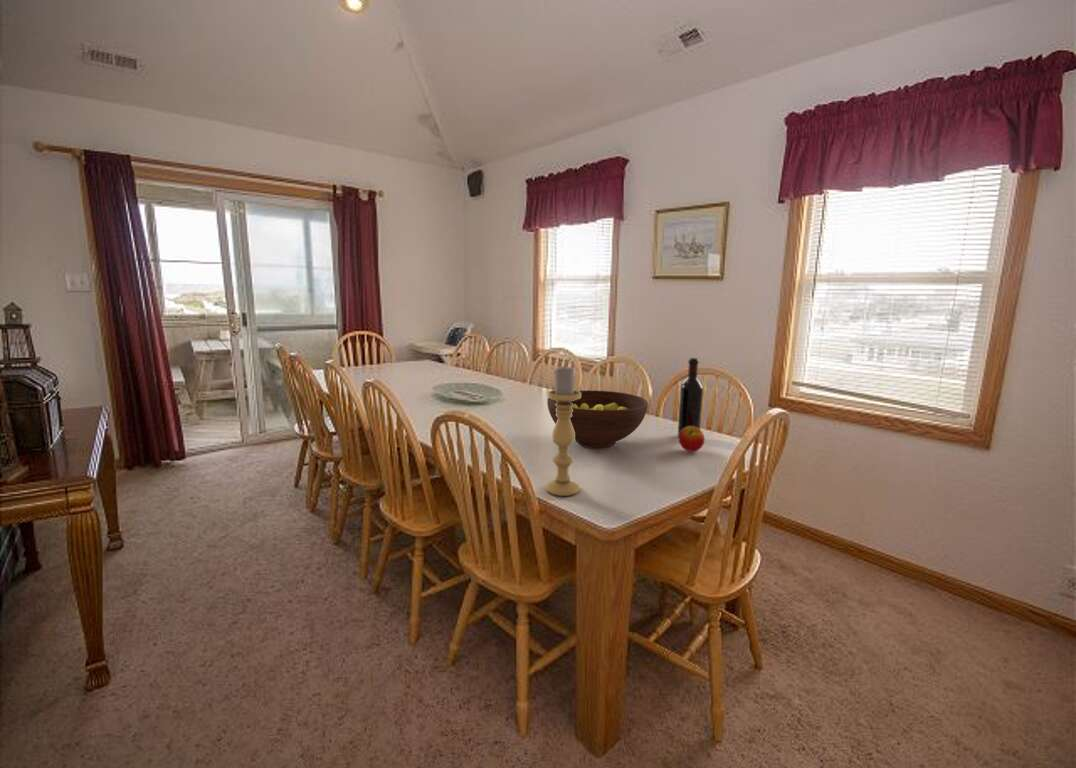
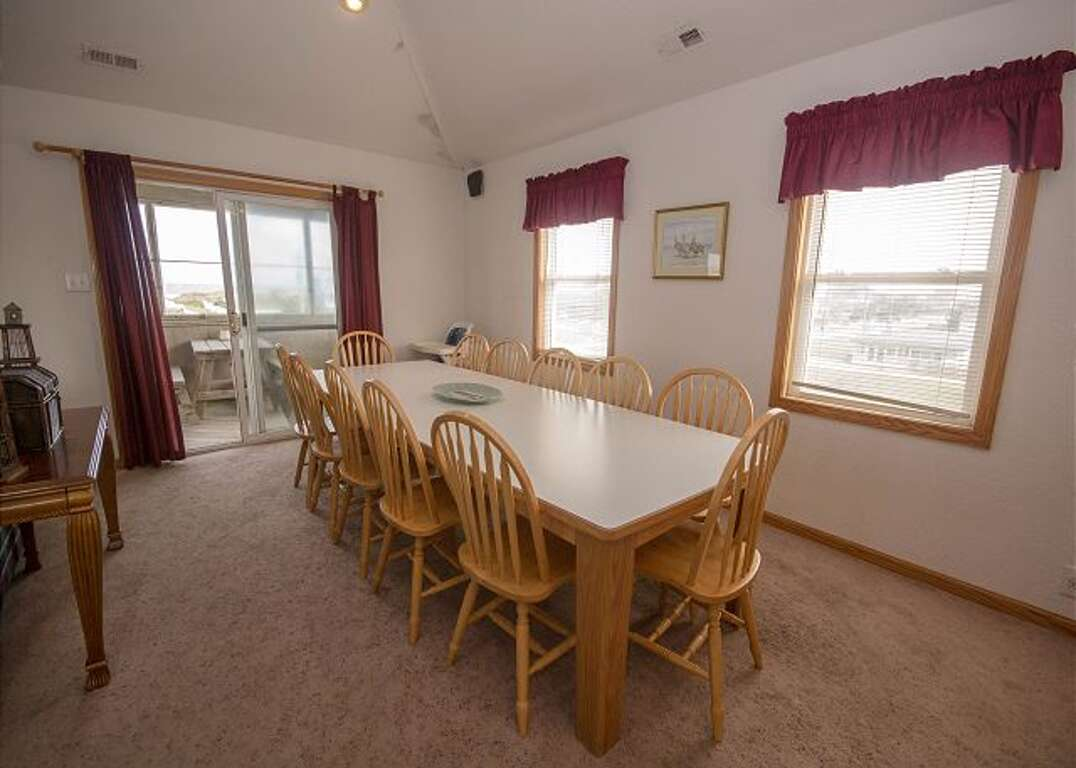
- candle holder [544,364,581,497]
- wine bottle [677,357,704,439]
- fruit bowl [546,390,649,449]
- apple [678,426,706,453]
